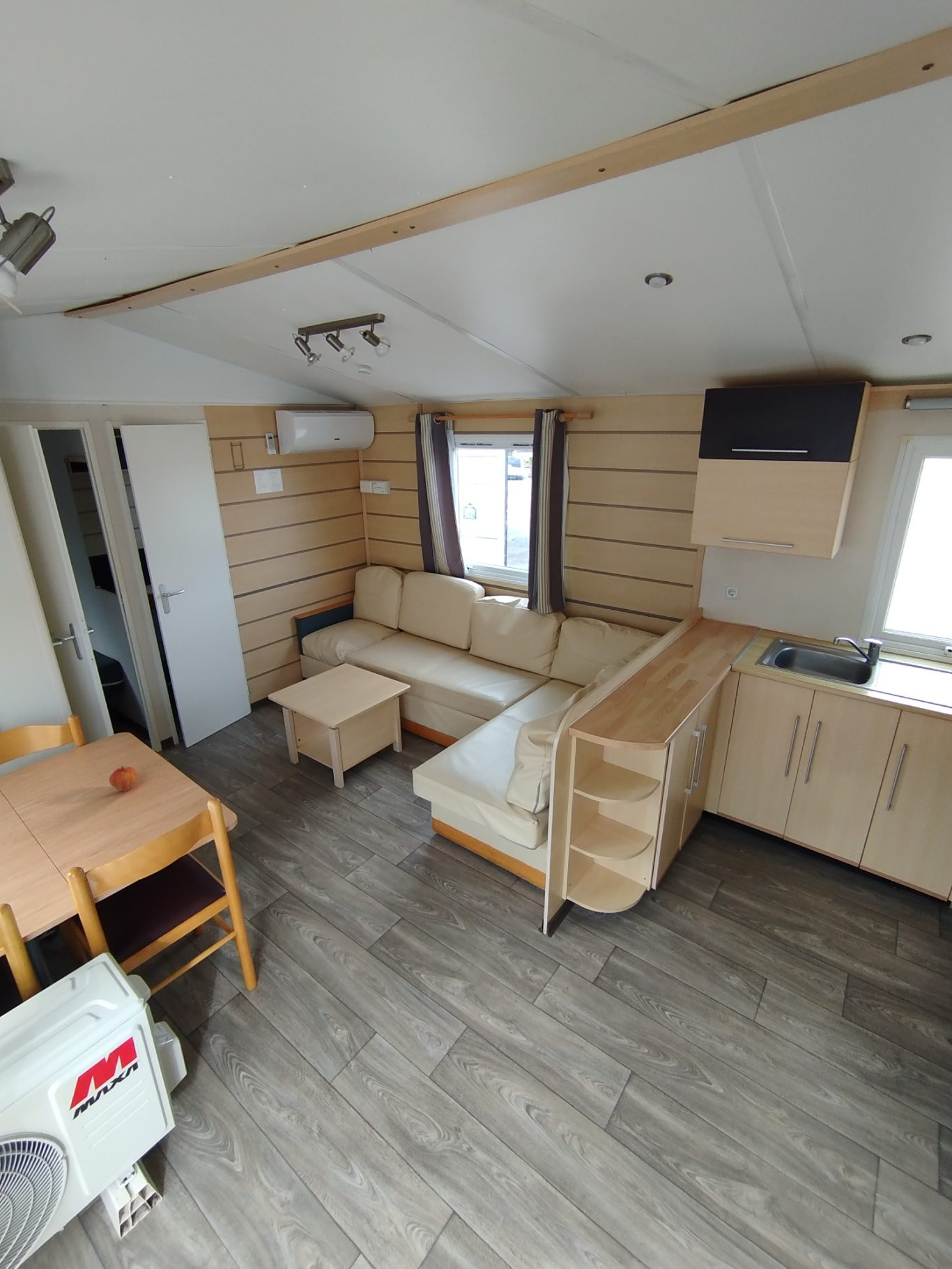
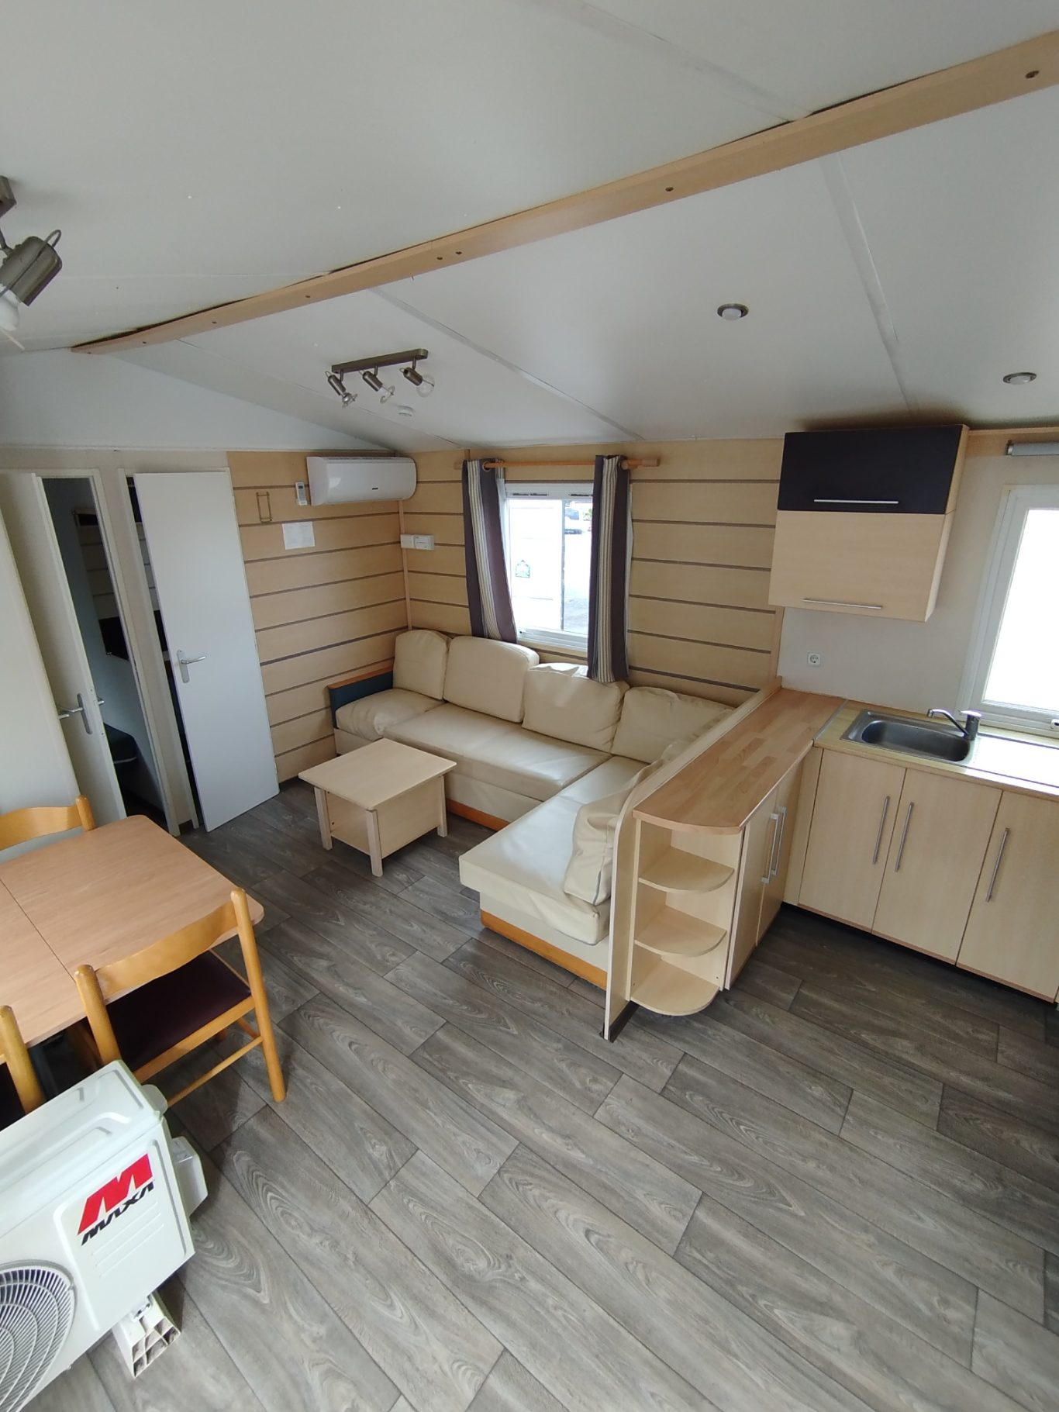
- fruit [108,764,139,792]
